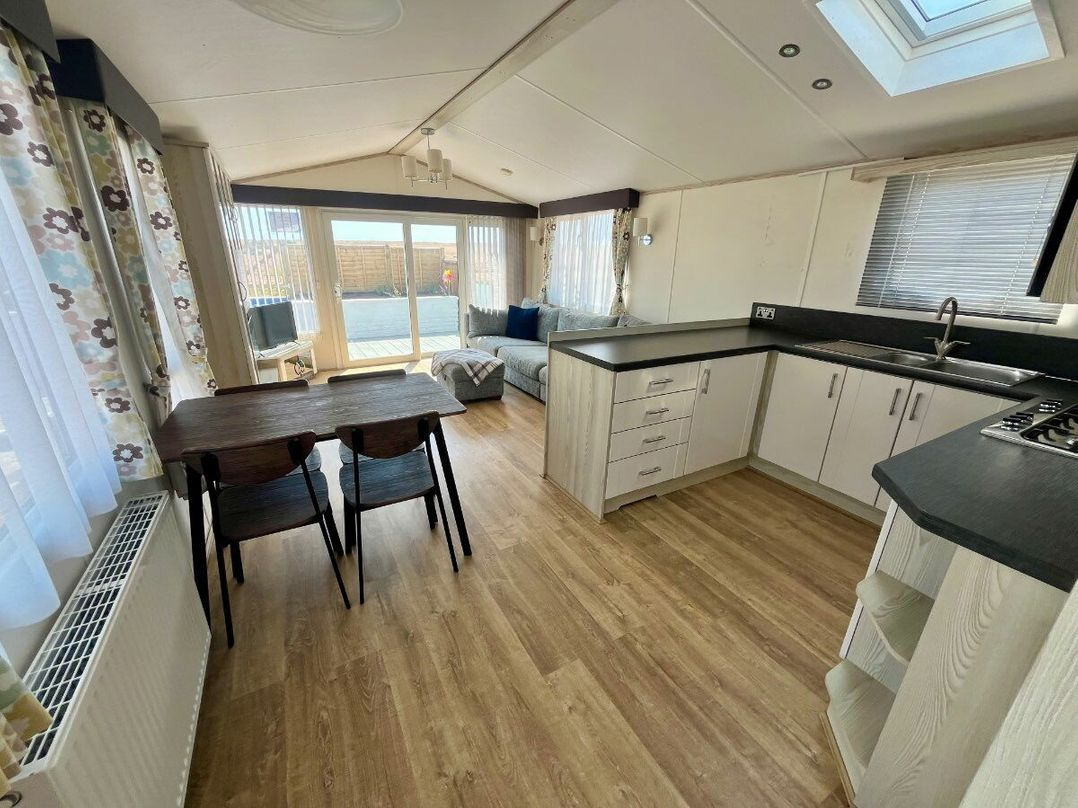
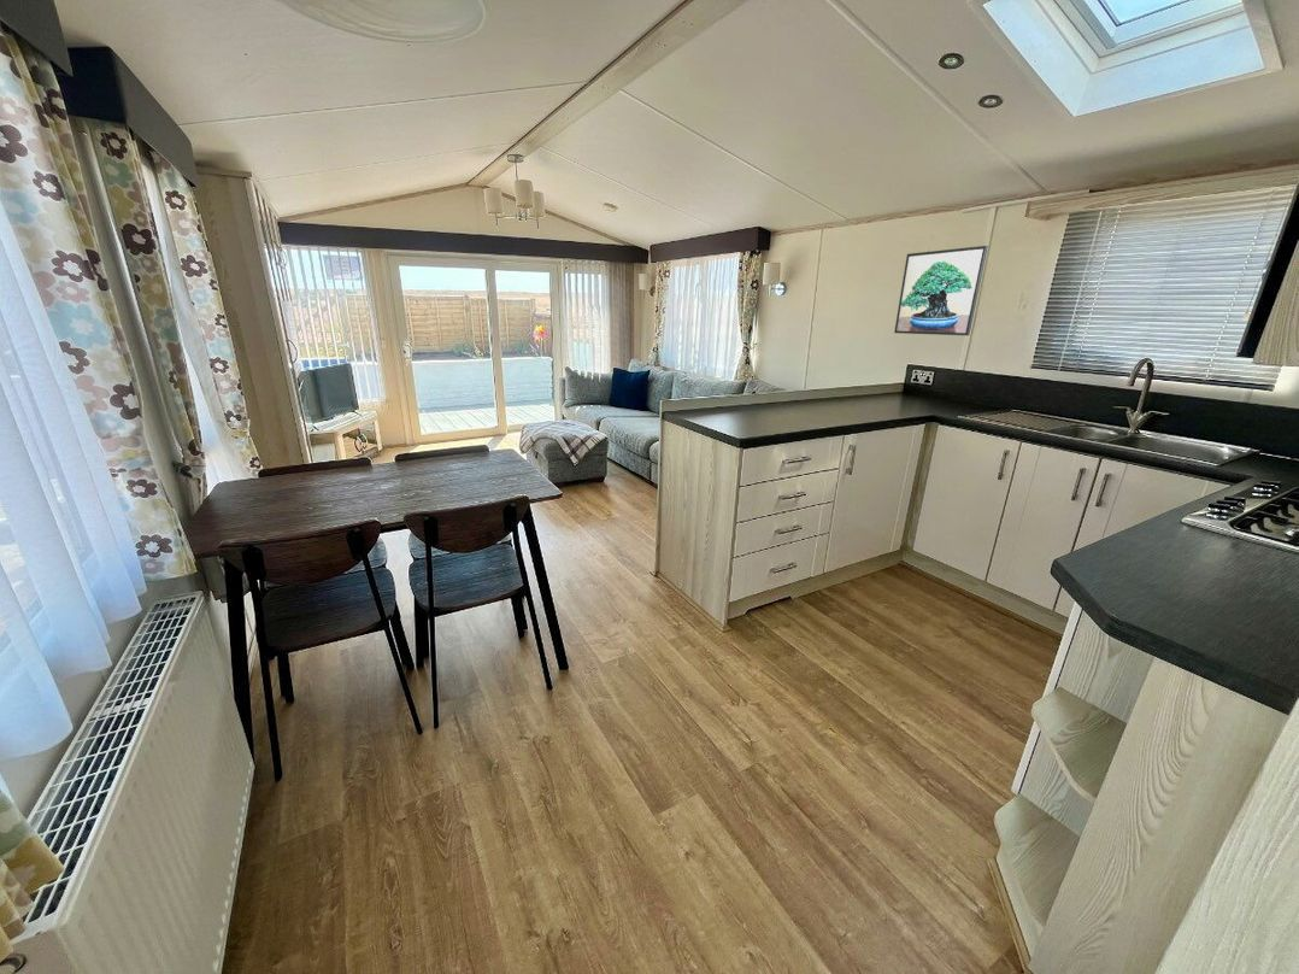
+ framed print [893,245,989,336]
